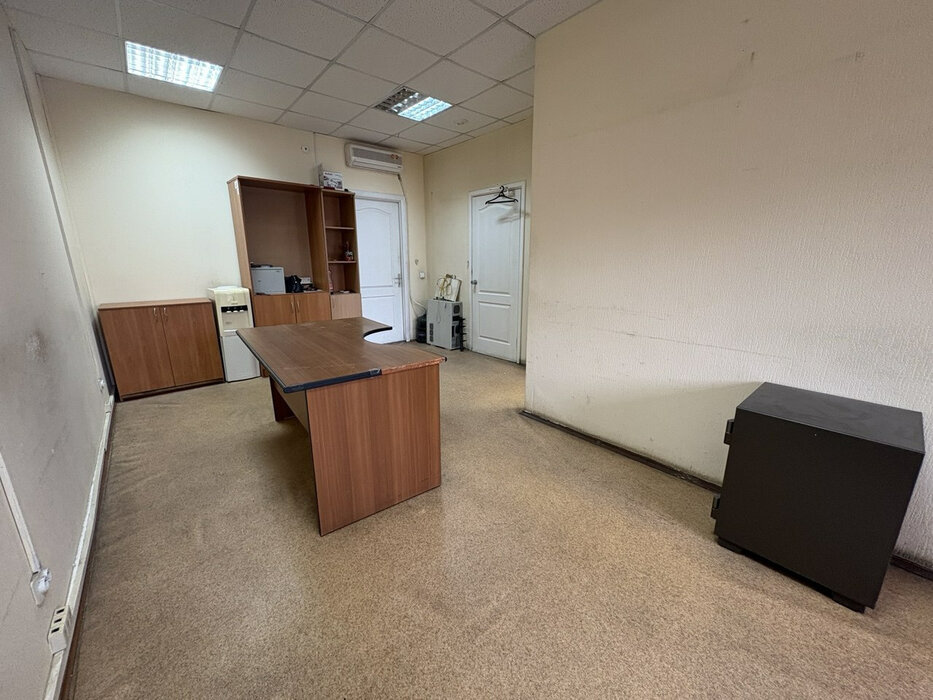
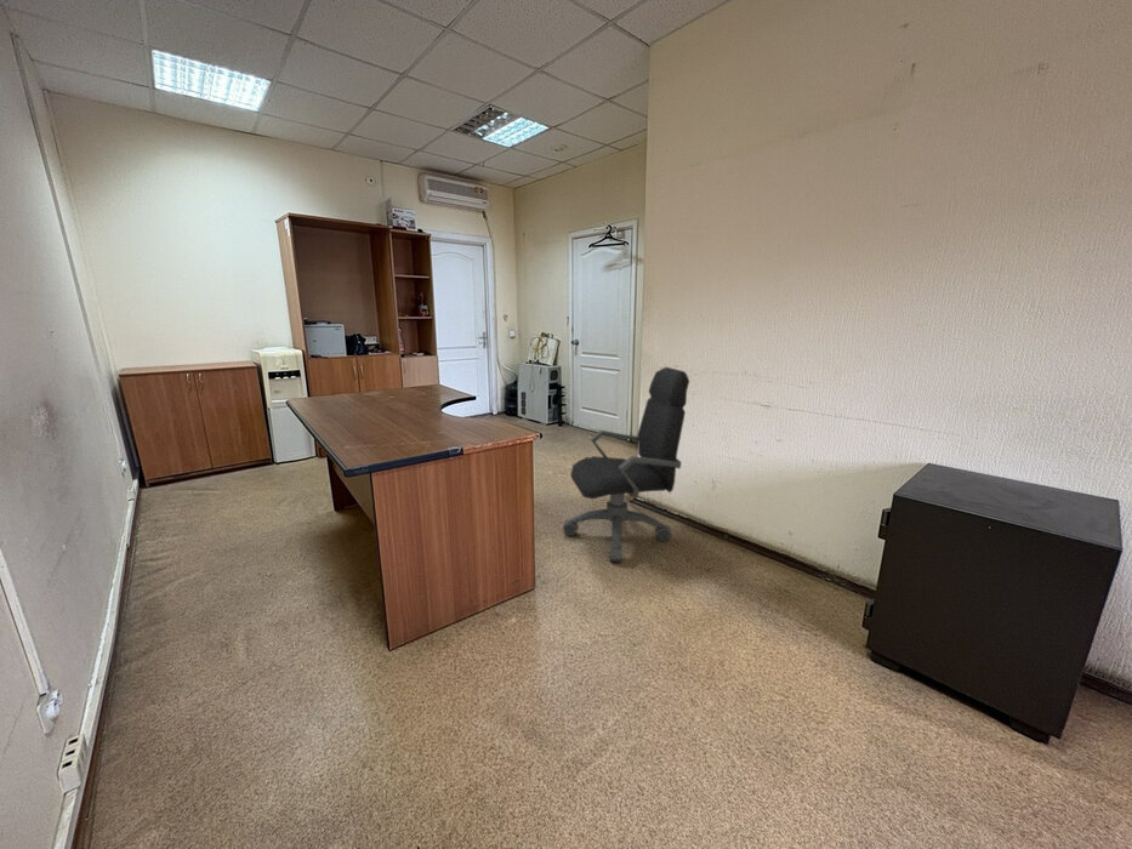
+ office chair [562,366,690,564]
